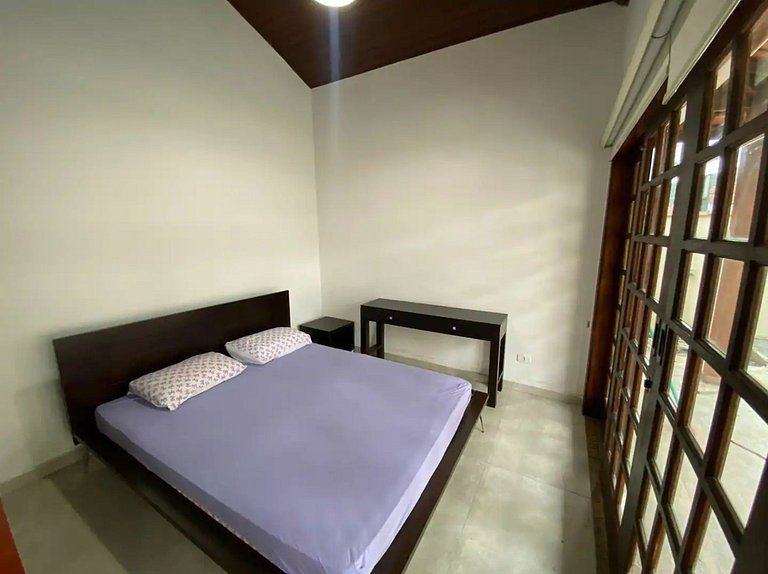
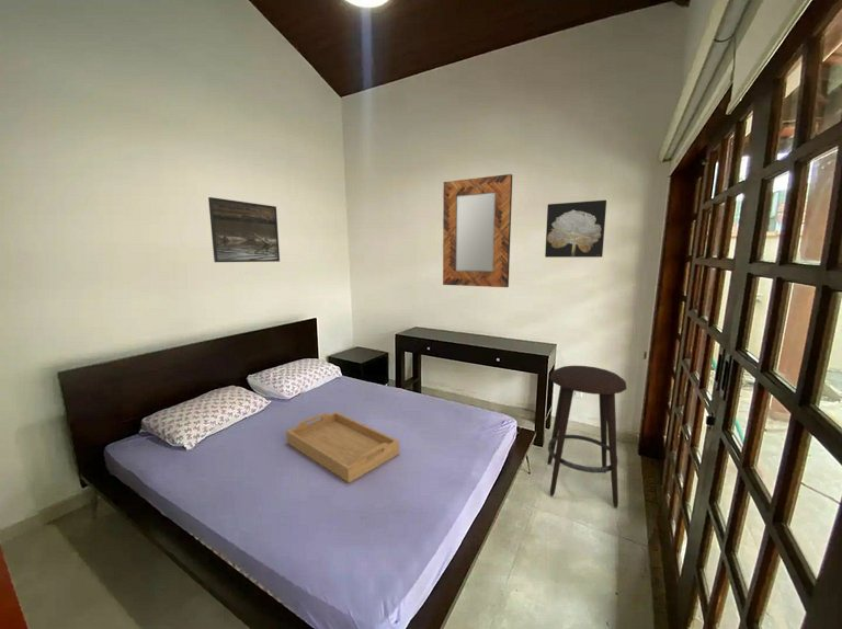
+ stool [547,365,627,508]
+ wall art [544,199,607,259]
+ serving tray [285,411,400,483]
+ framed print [207,196,281,263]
+ home mirror [442,173,513,288]
